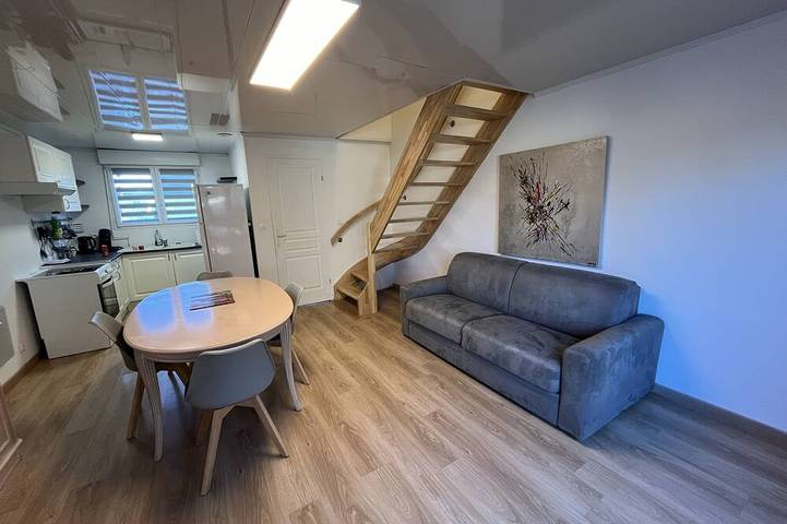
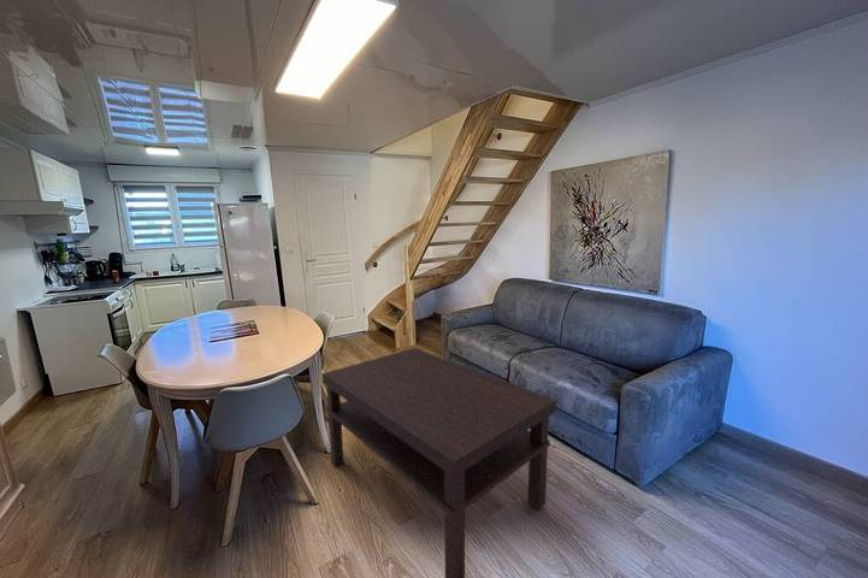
+ coffee table [321,347,557,578]
